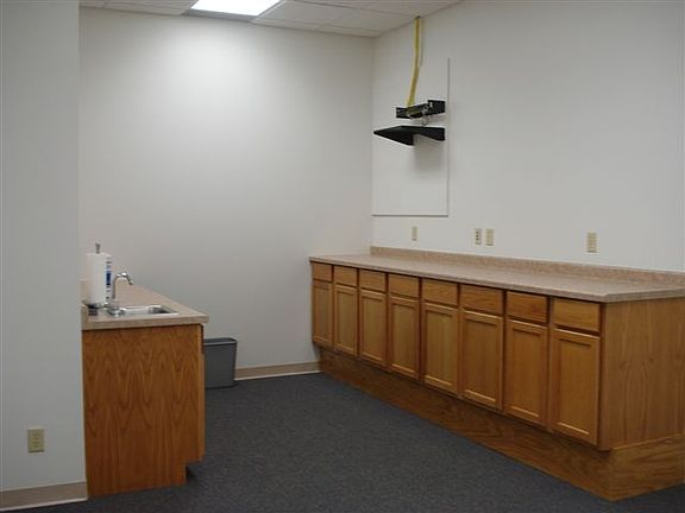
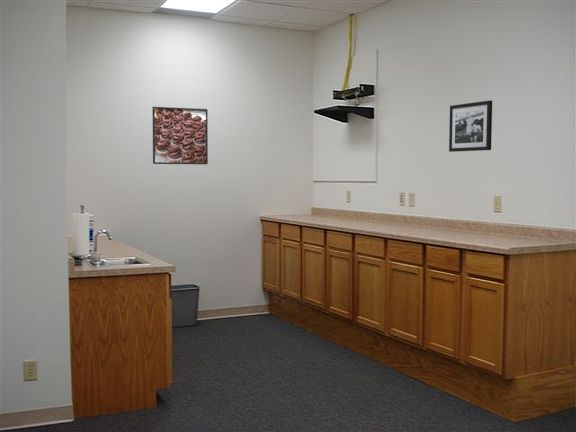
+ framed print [151,105,209,165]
+ picture frame [448,99,493,153]
